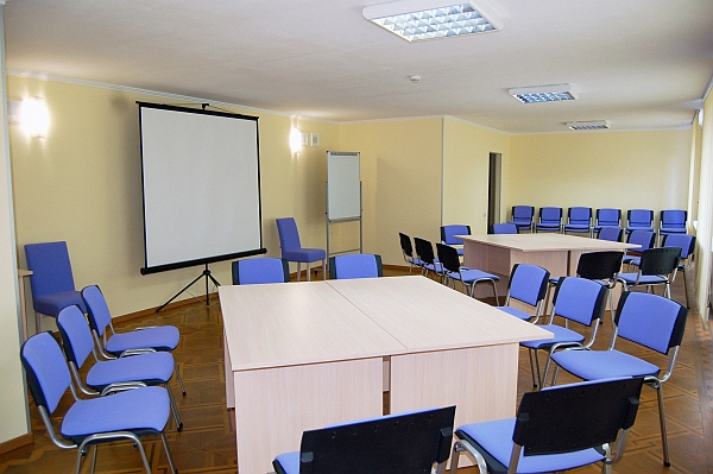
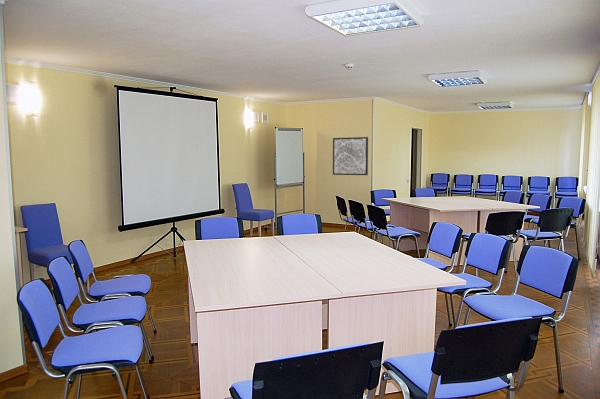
+ wall art [332,136,369,176]
